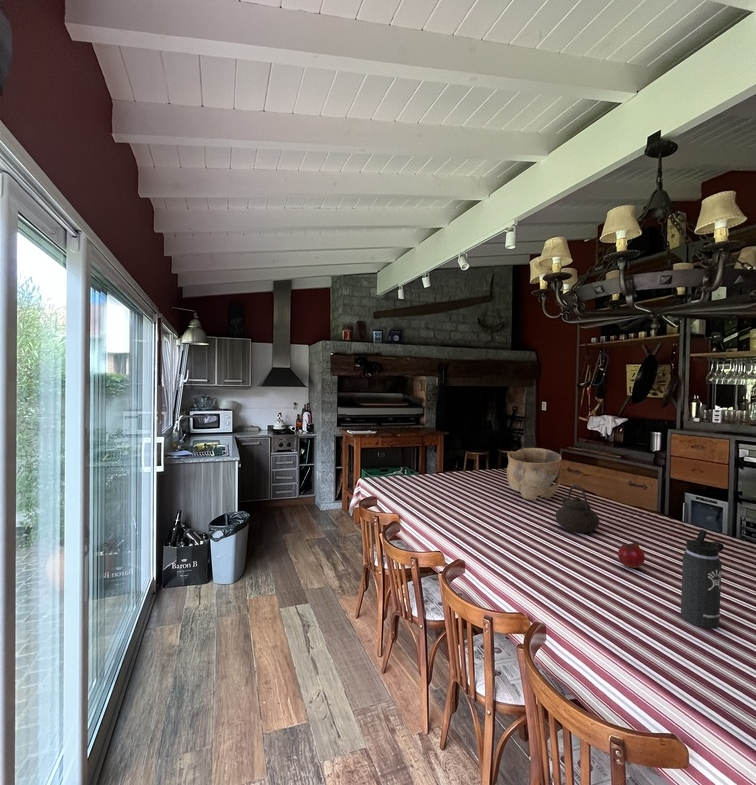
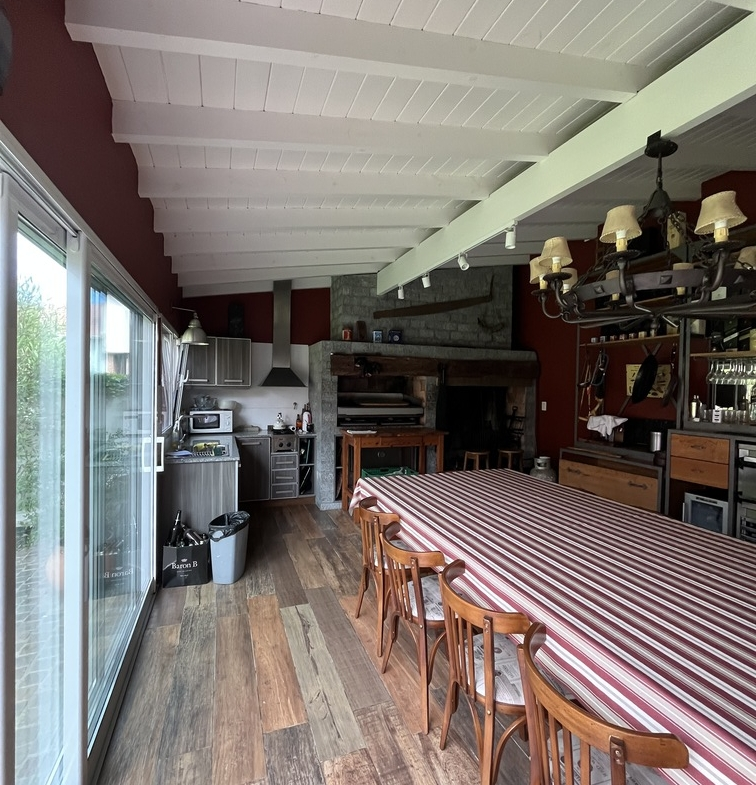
- bowl [506,447,562,501]
- fruit [617,541,646,569]
- thermos bottle [680,528,725,629]
- teapot [554,484,601,534]
